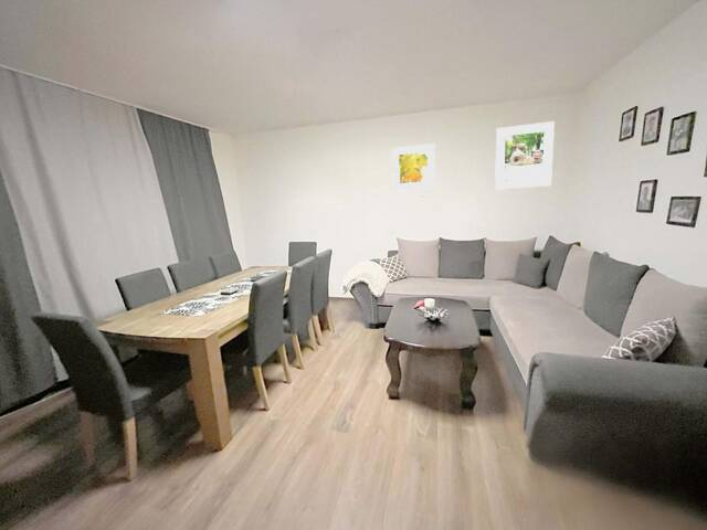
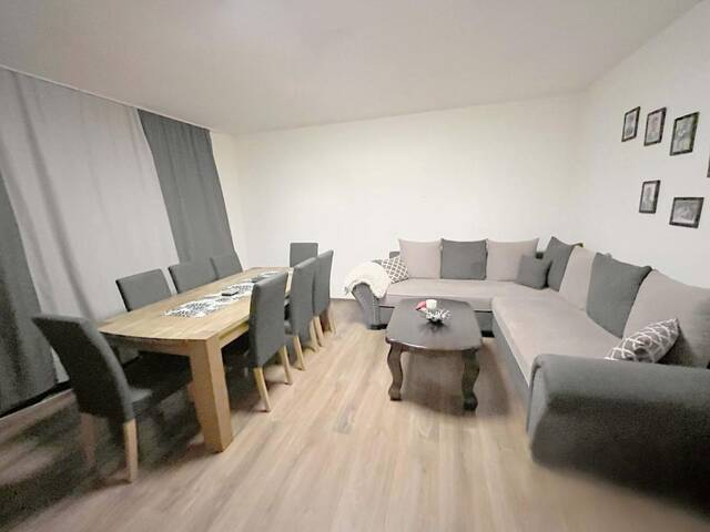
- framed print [391,142,436,192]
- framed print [494,120,556,191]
